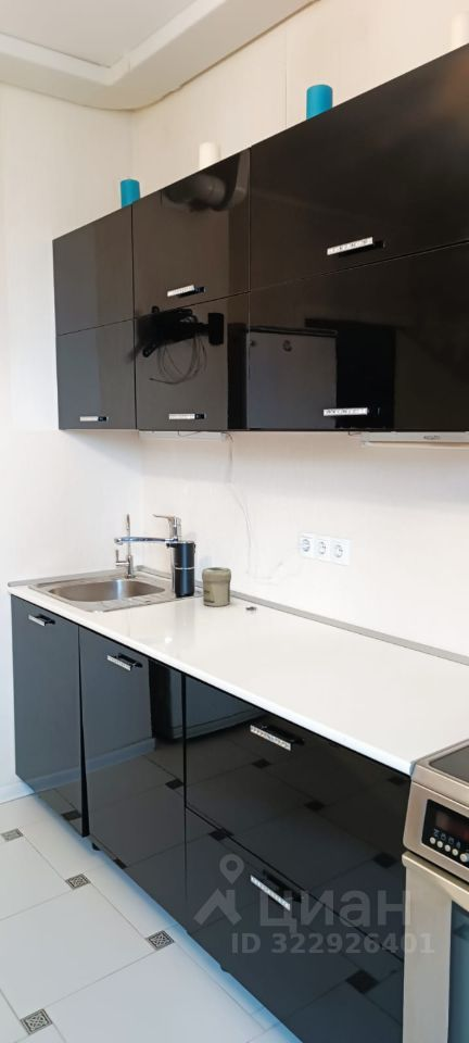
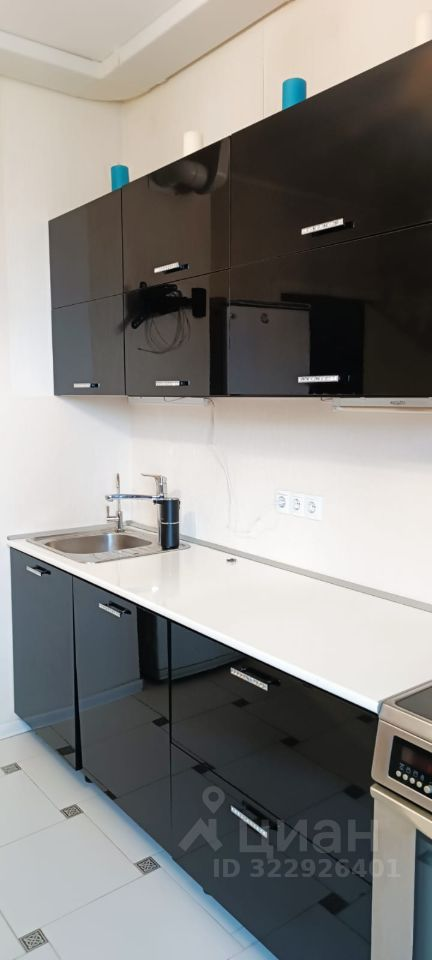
- jar [201,566,232,607]
